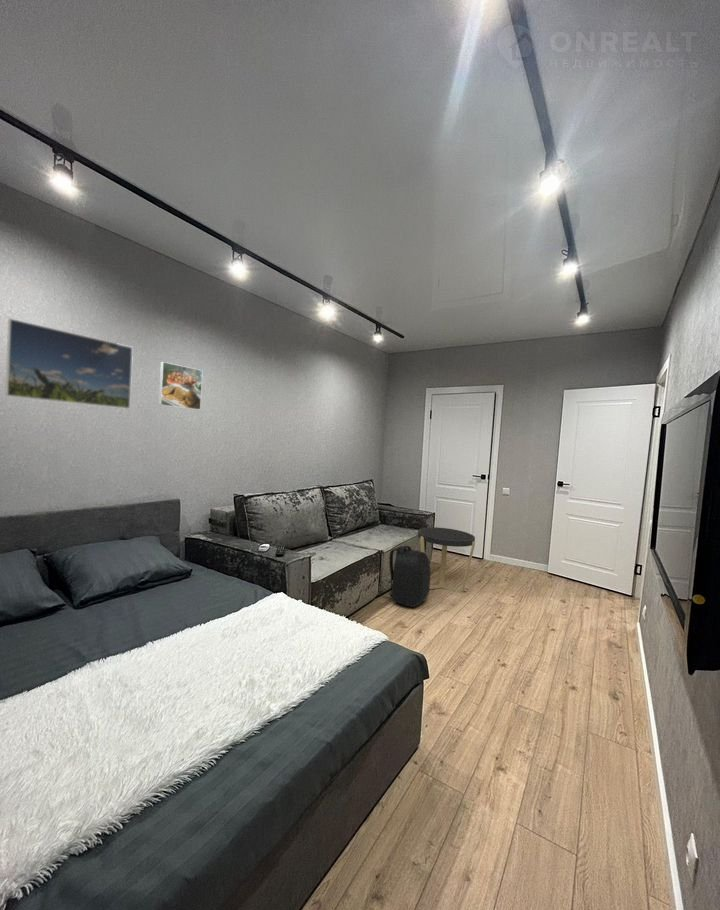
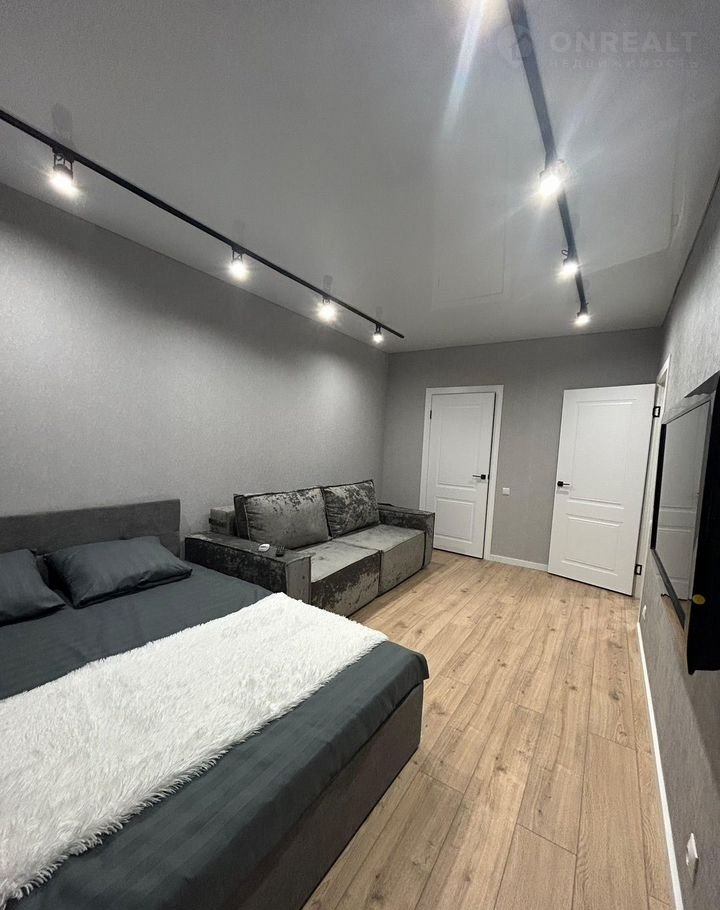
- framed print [157,361,204,411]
- backpack [382,545,431,608]
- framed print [4,318,134,410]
- side table [417,526,476,594]
